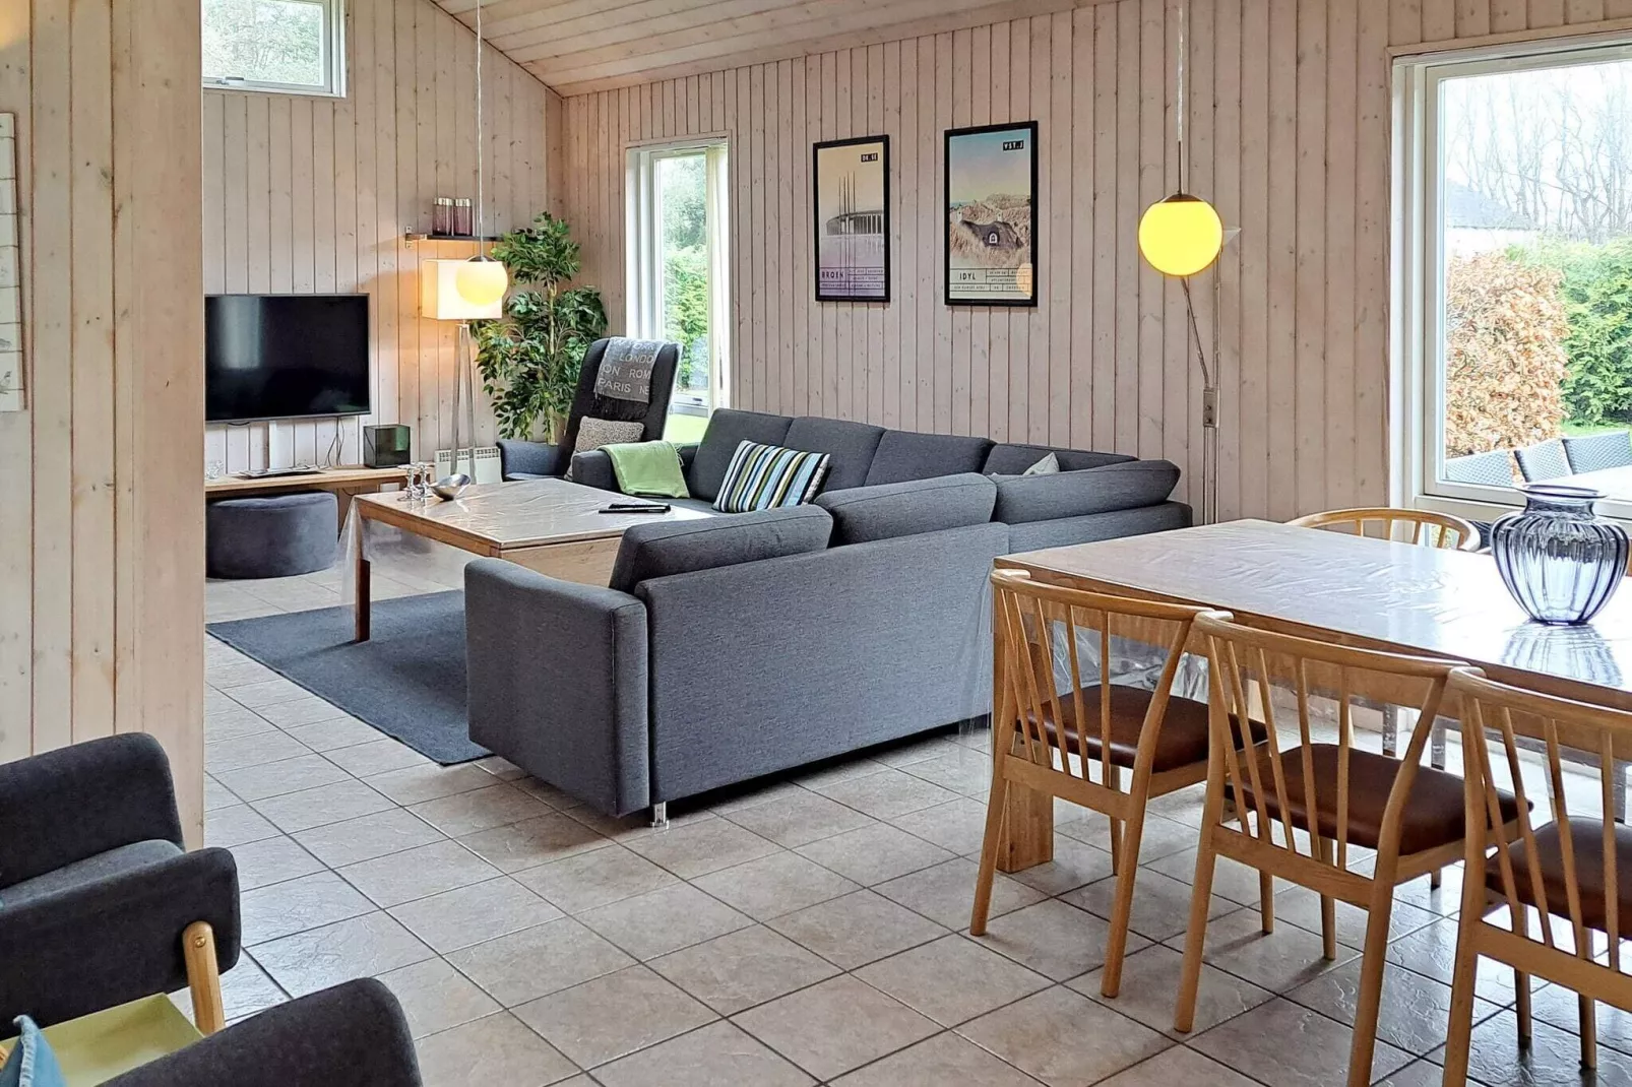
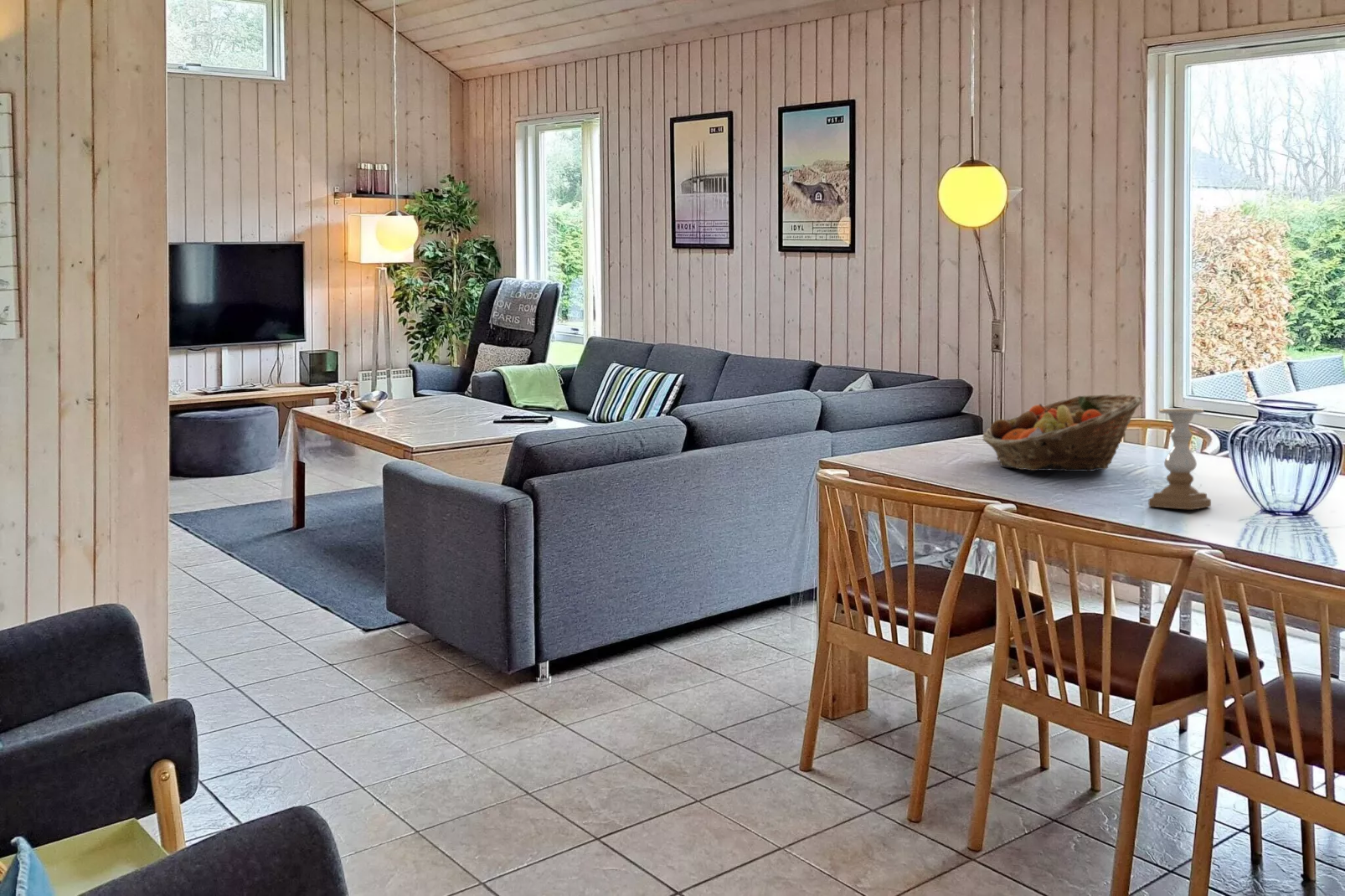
+ fruit basket [982,394,1144,472]
+ candle holder [1147,408,1212,510]
